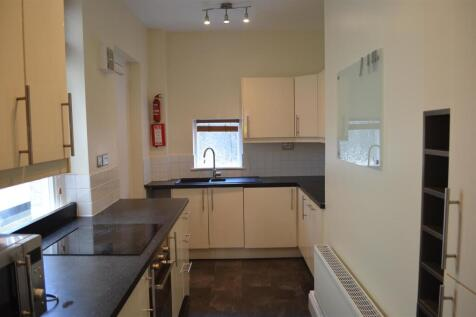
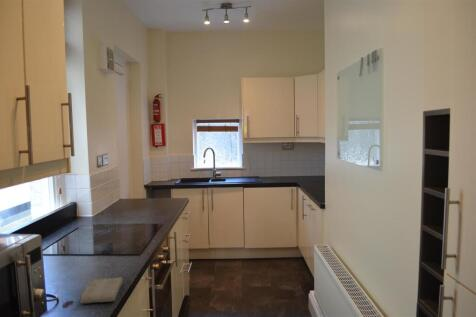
+ washcloth [79,276,124,304]
